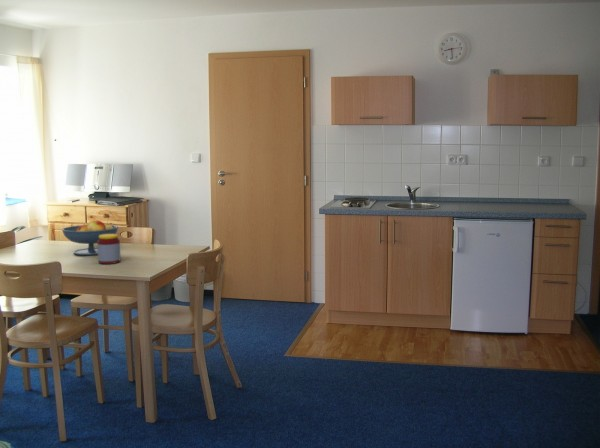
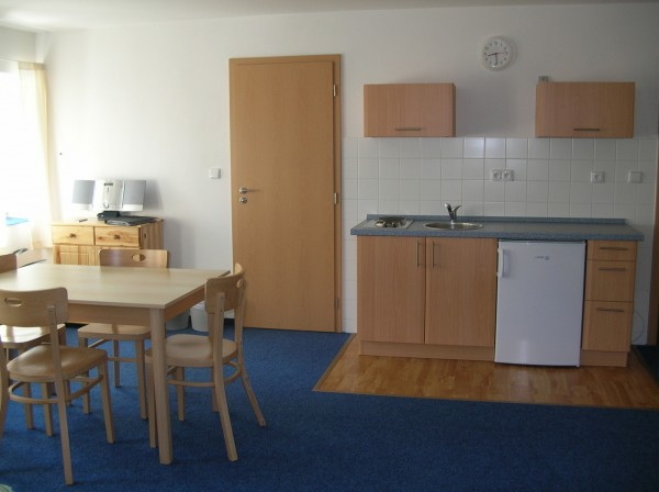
- fruit bowl [61,219,119,256]
- jar [96,233,121,265]
